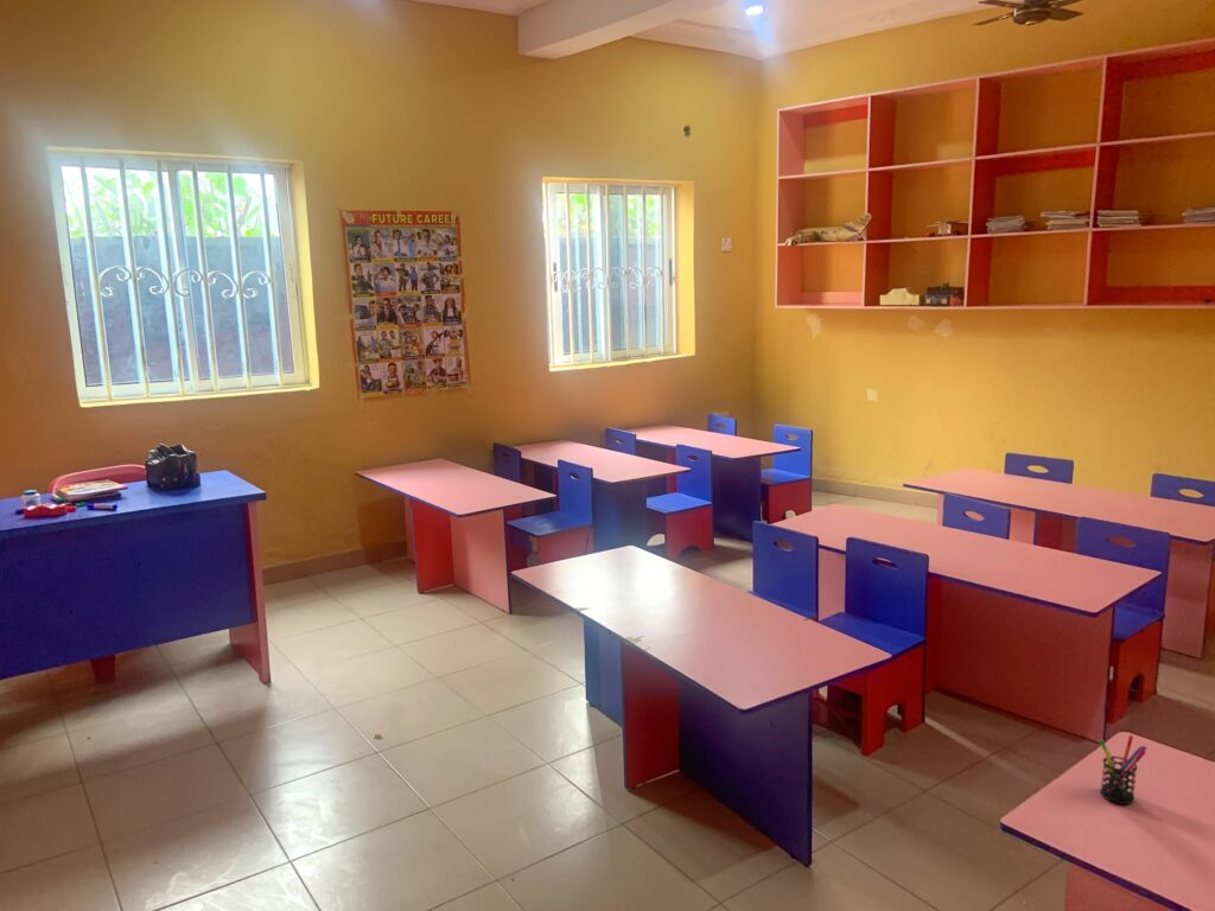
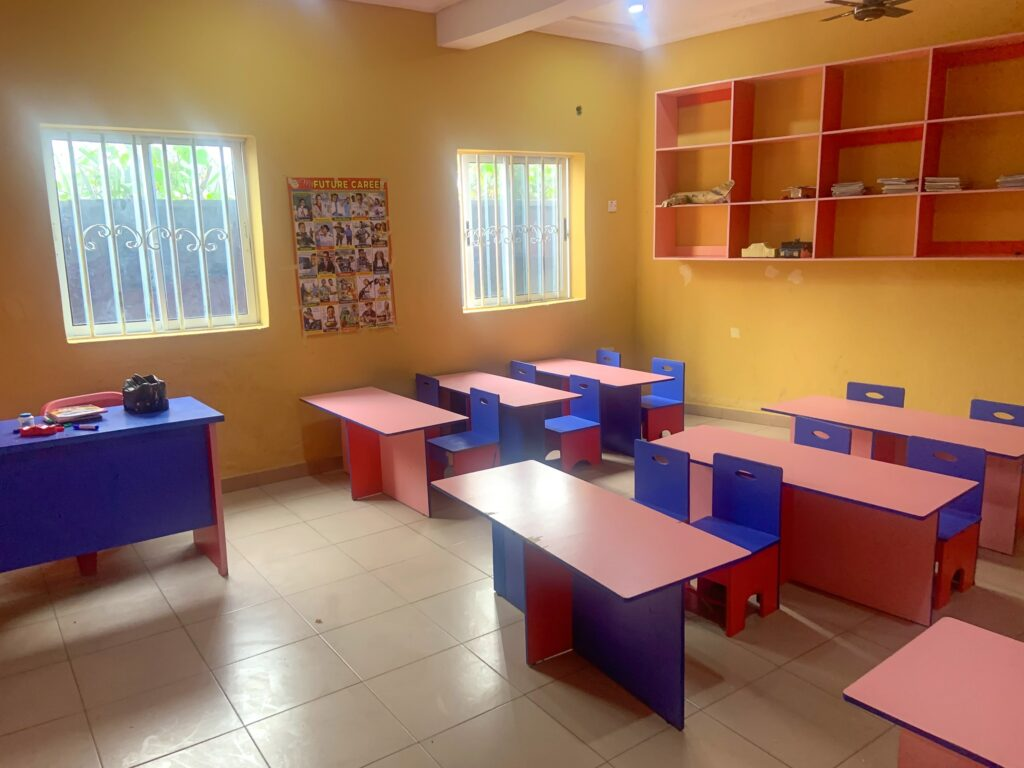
- pen holder [1098,734,1147,805]
